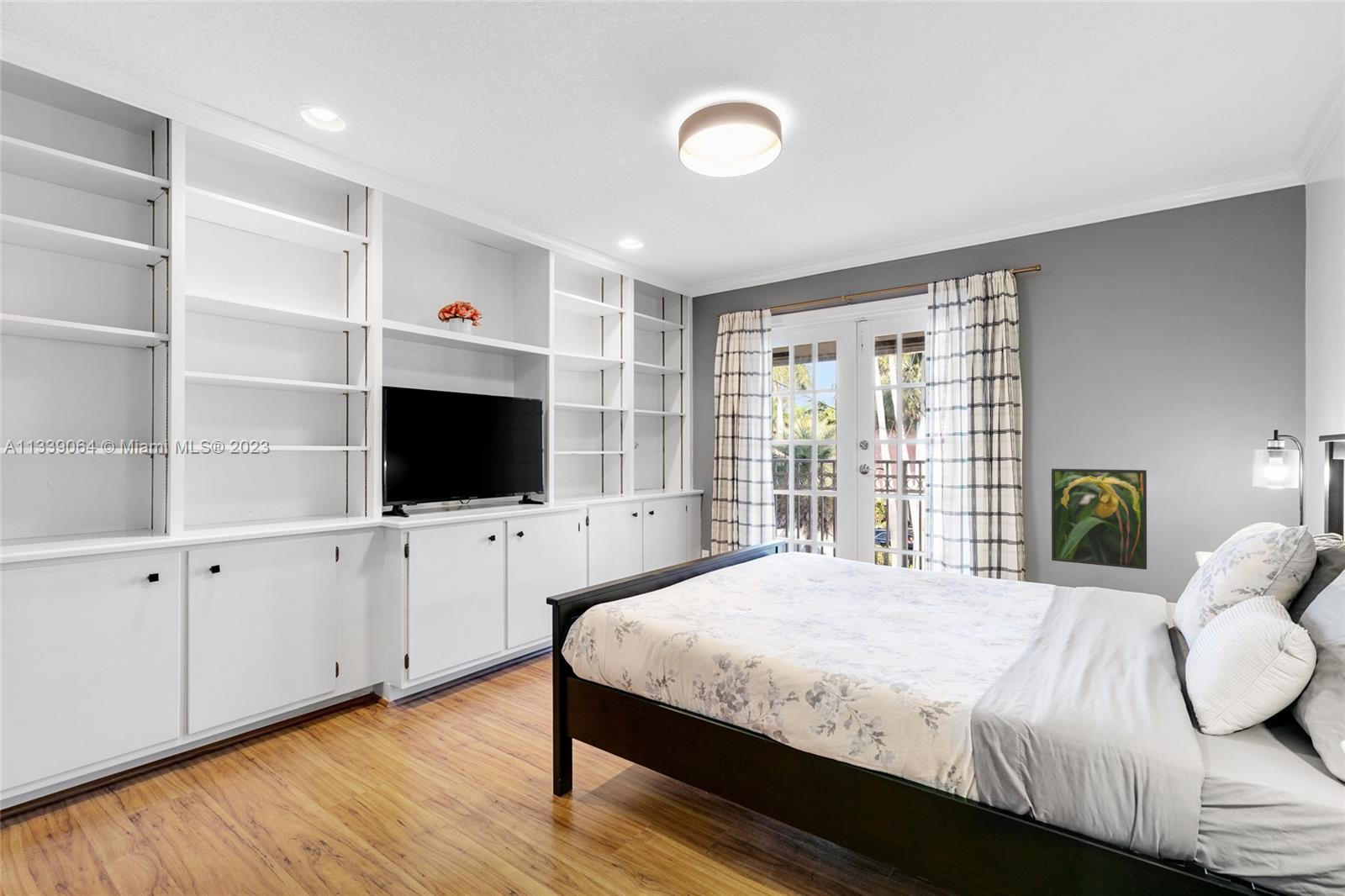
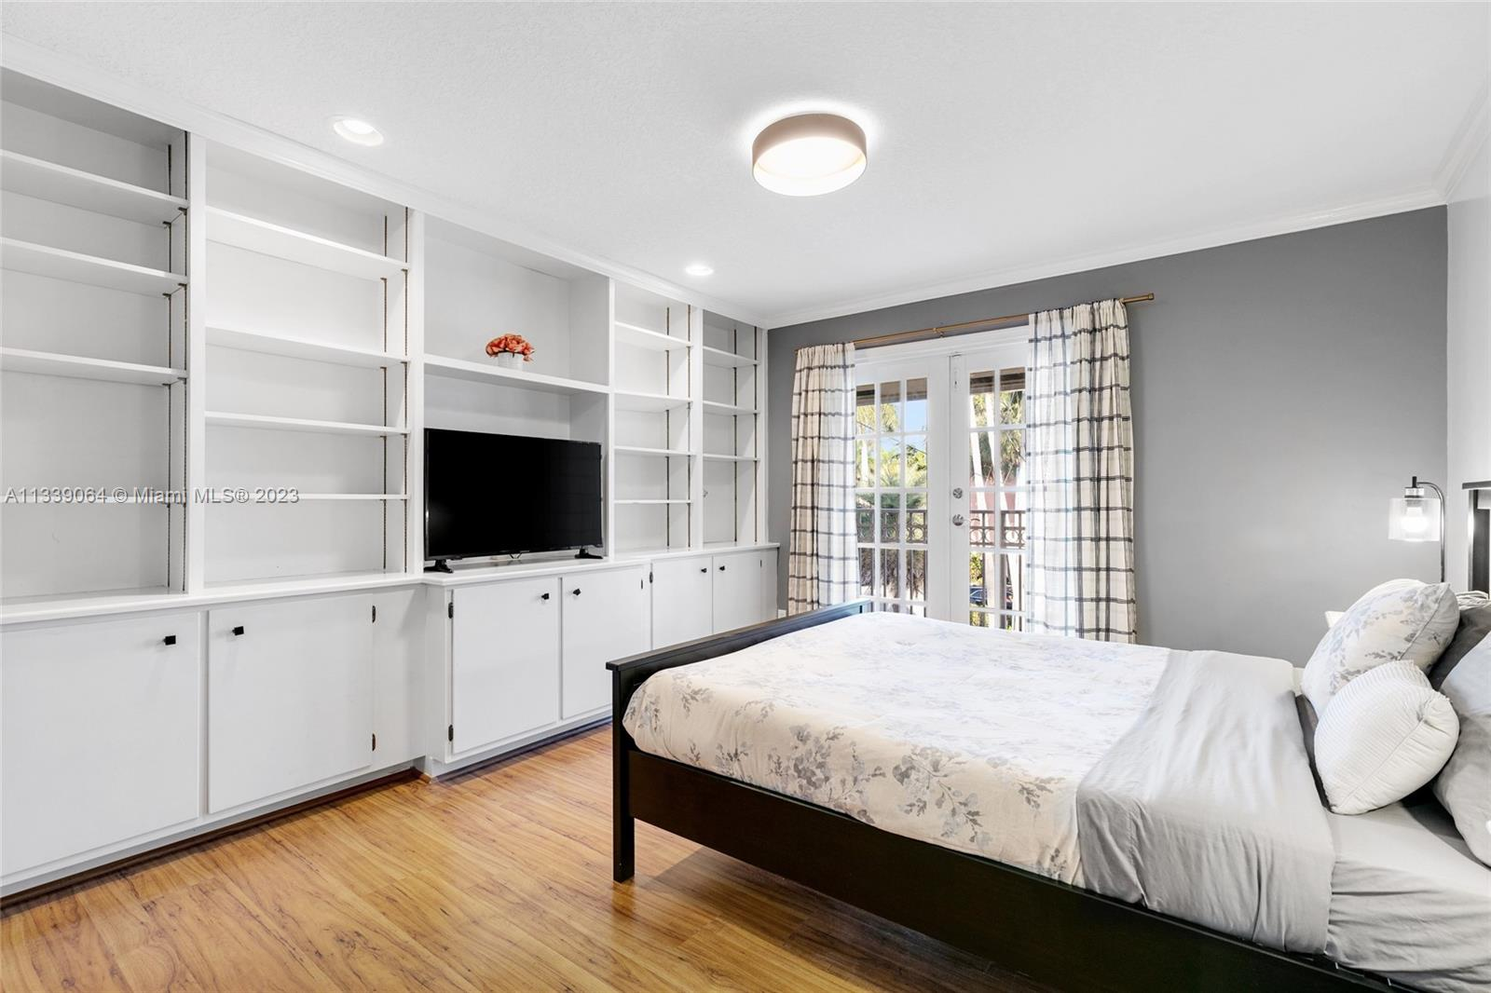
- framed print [1051,468,1147,570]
